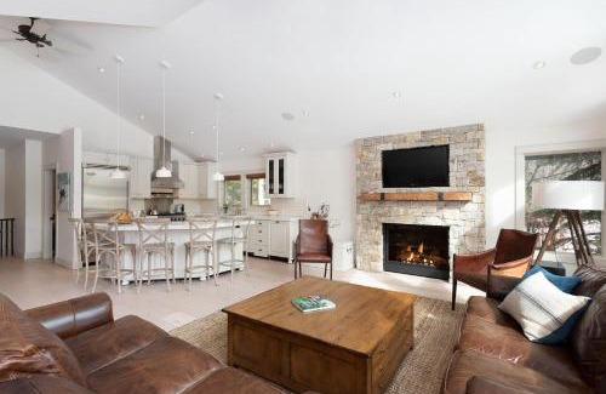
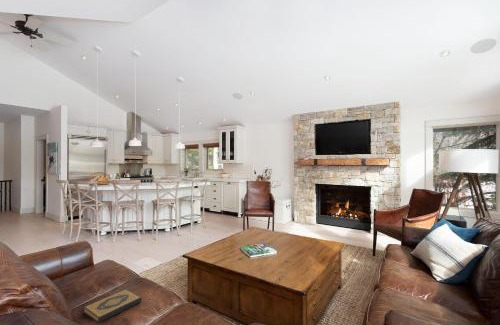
+ hardback book [82,288,143,324]
